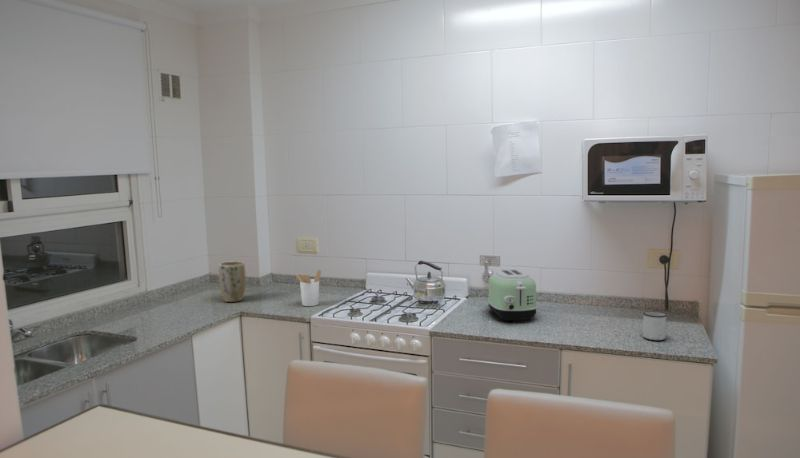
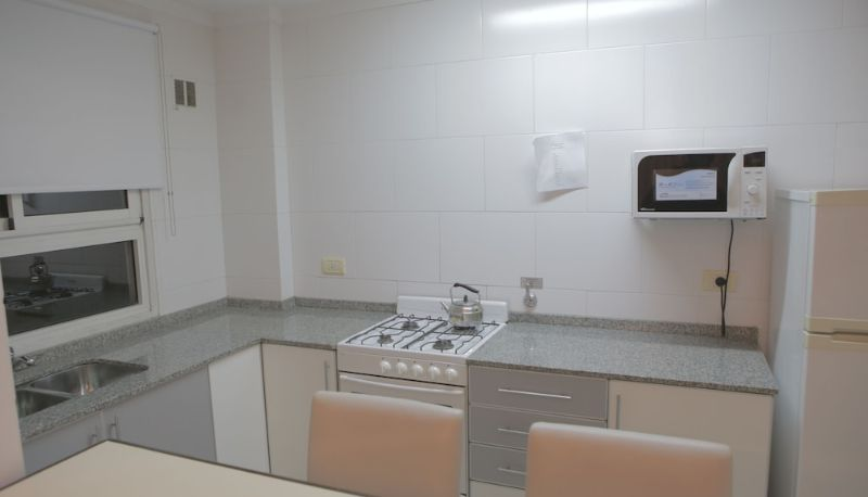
- mug [642,310,668,341]
- plant pot [218,260,247,303]
- toaster [487,268,538,322]
- utensil holder [295,269,322,307]
